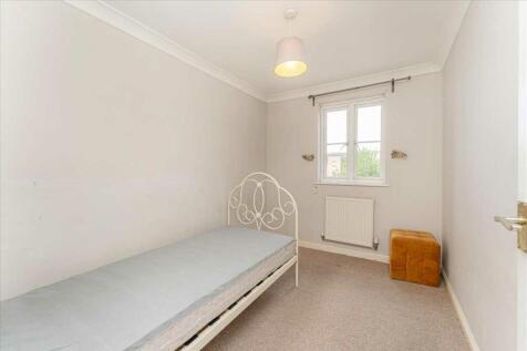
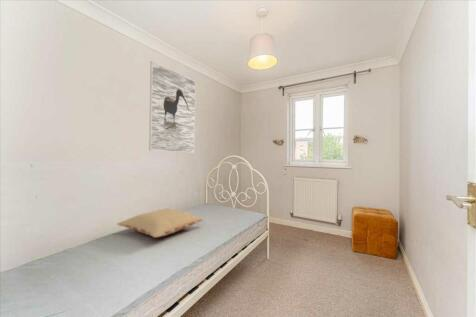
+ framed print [148,60,196,154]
+ pillow [116,208,204,239]
